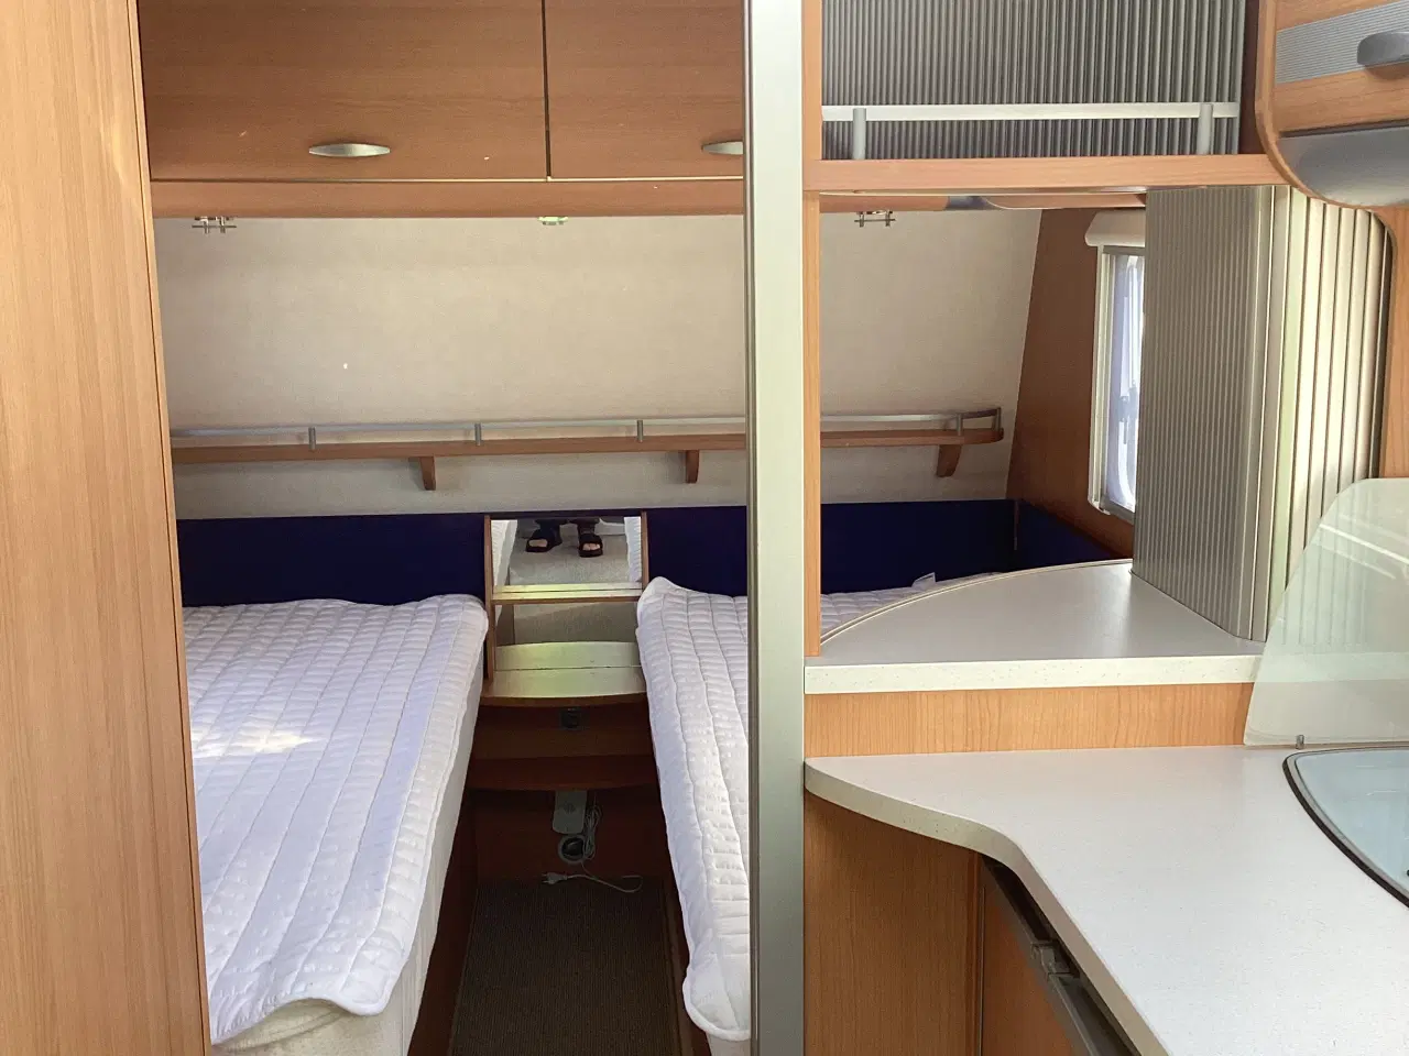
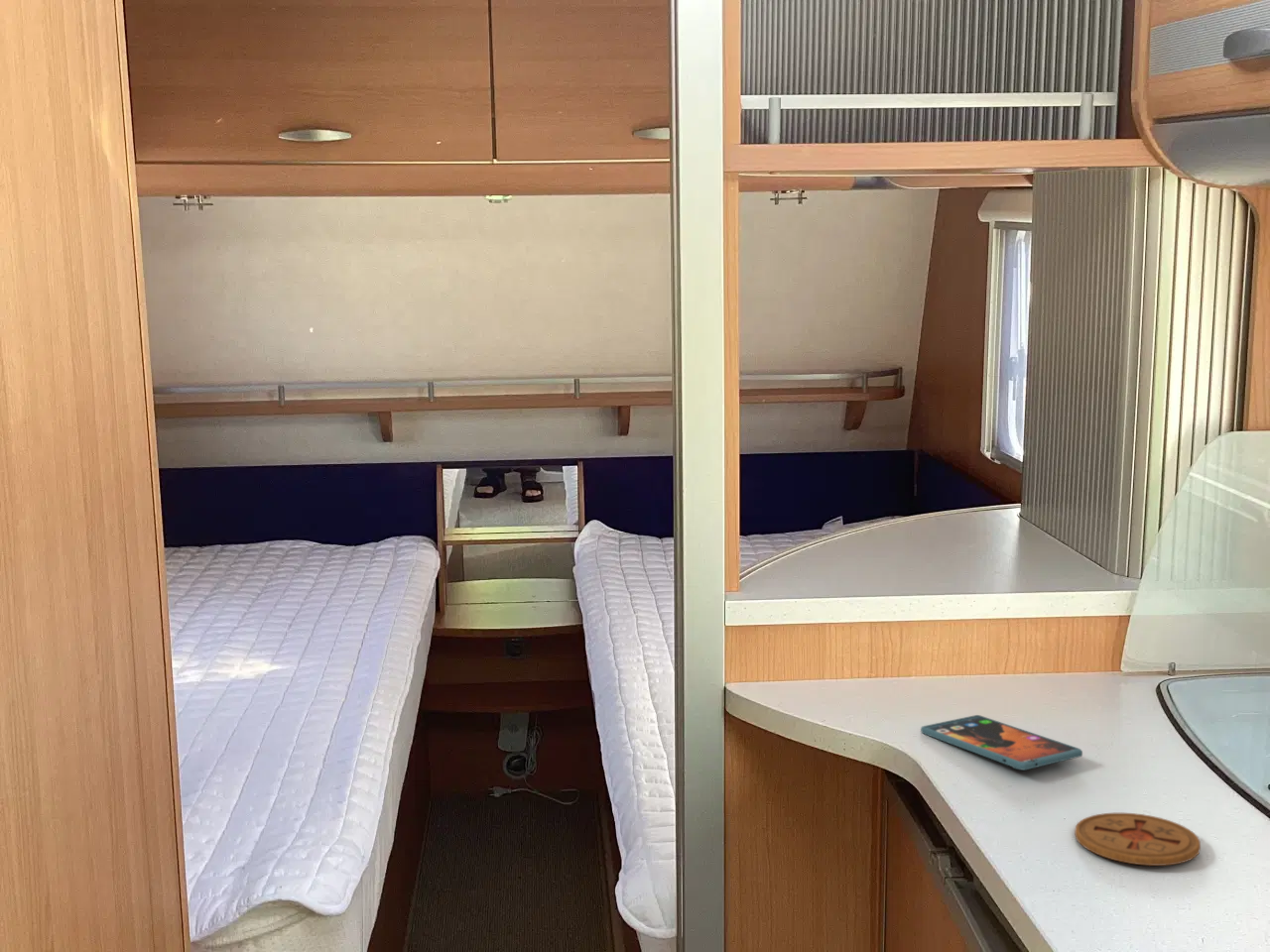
+ coaster [1074,812,1202,867]
+ smartphone [920,714,1083,772]
